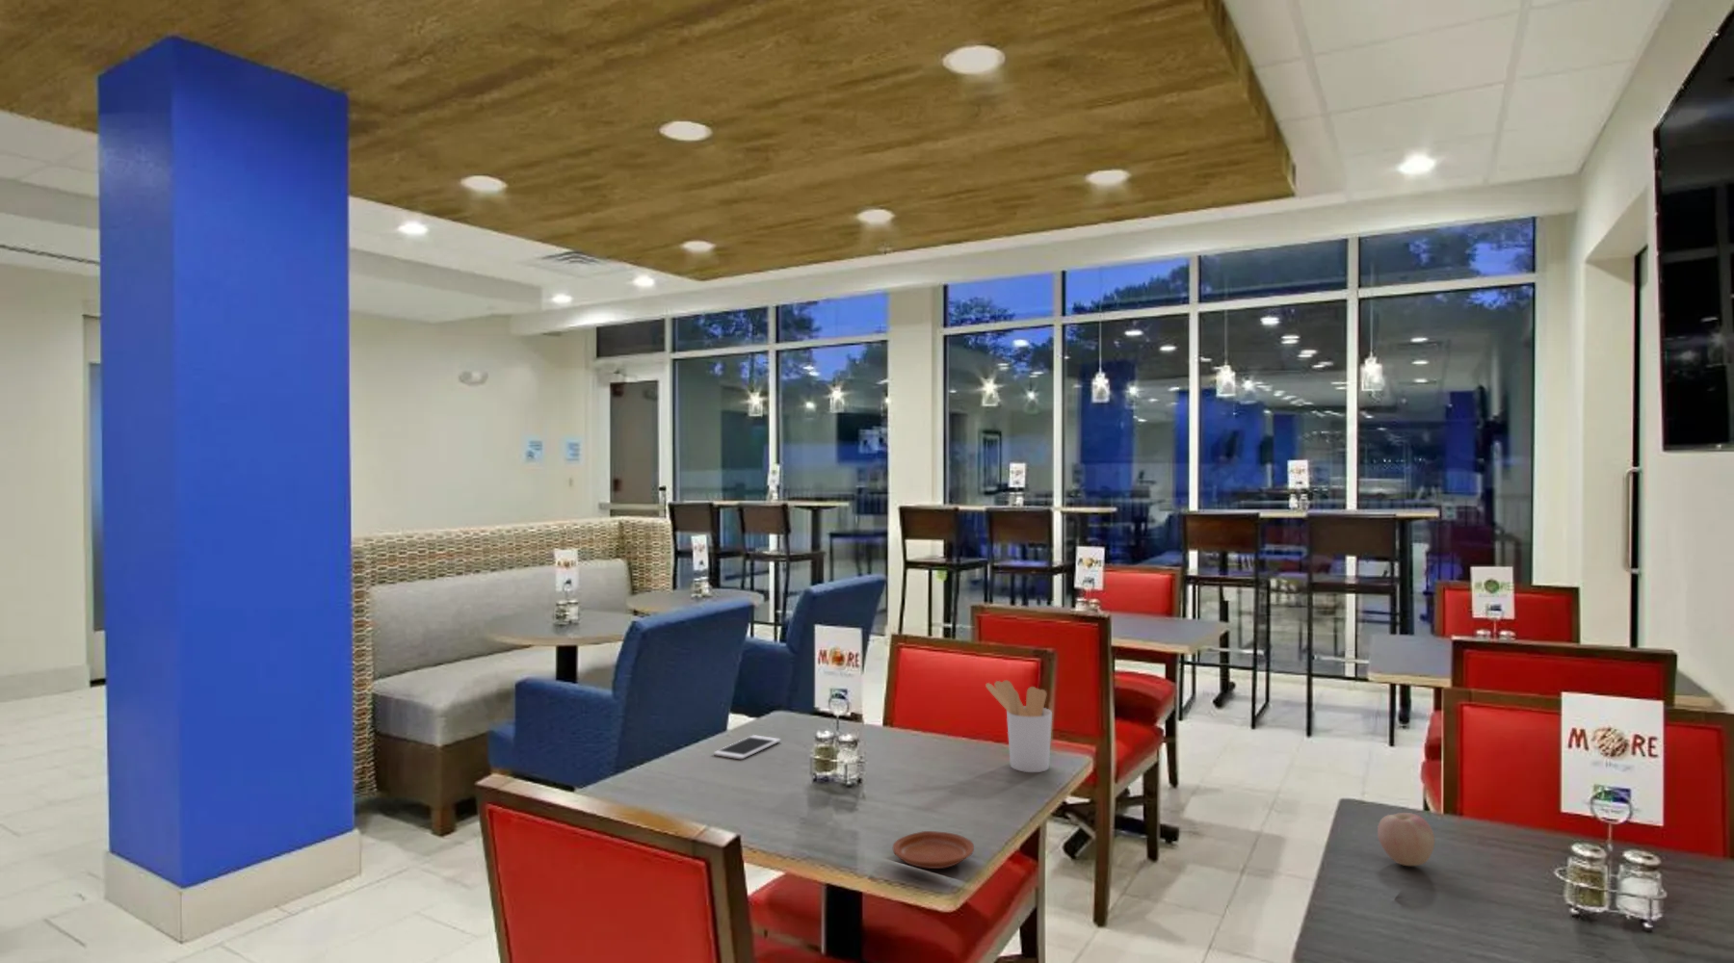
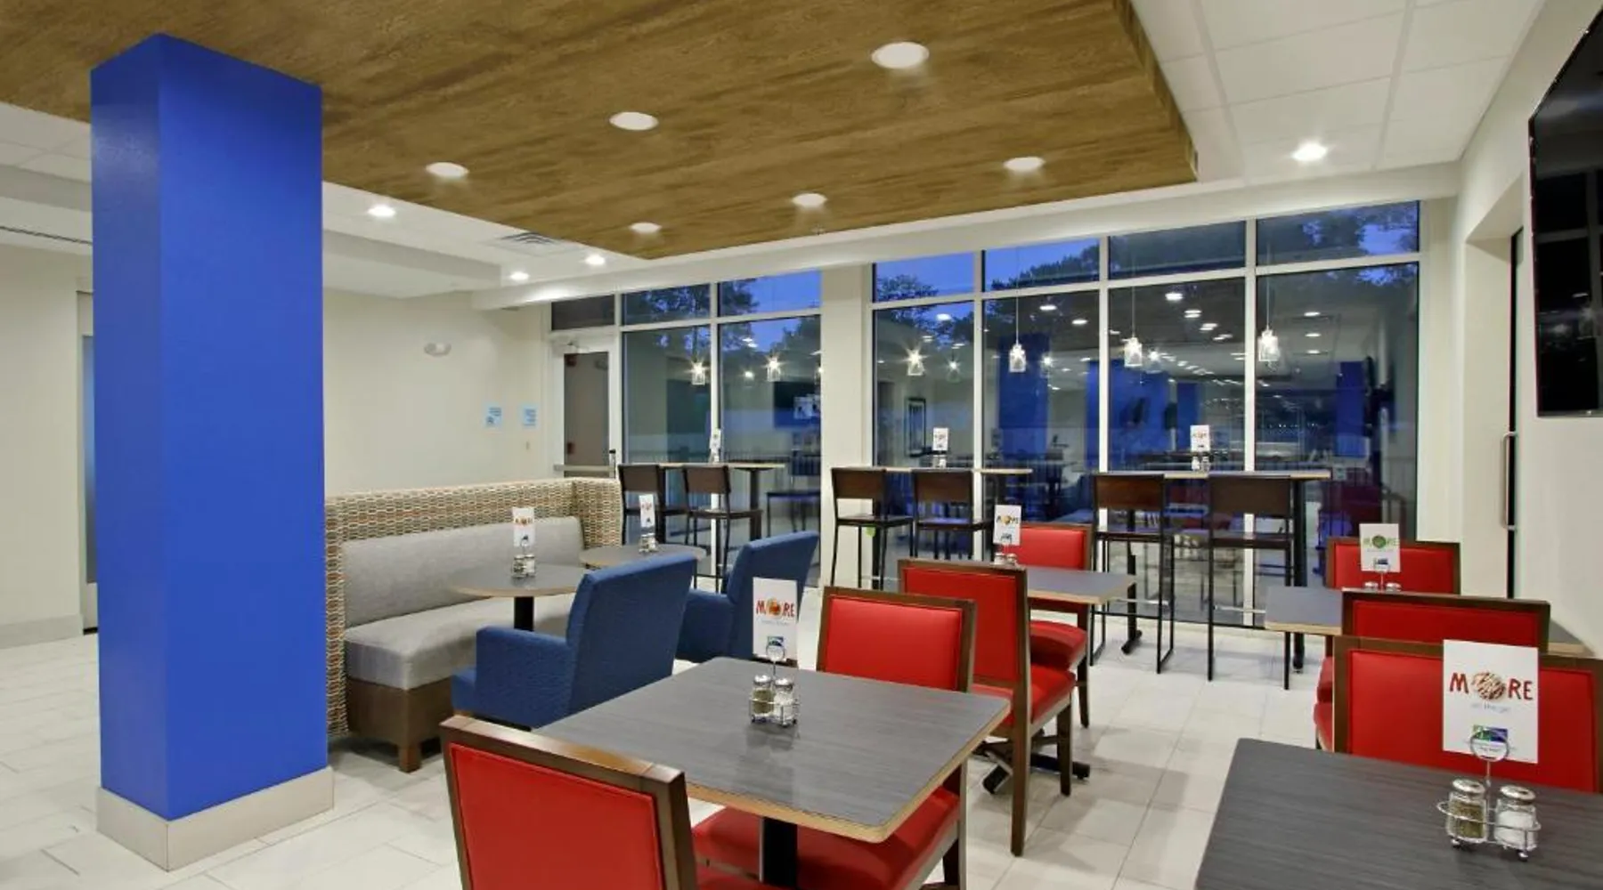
- cell phone [713,734,782,760]
- apple [1377,812,1435,867]
- utensil holder [984,678,1053,773]
- plate [892,830,975,869]
